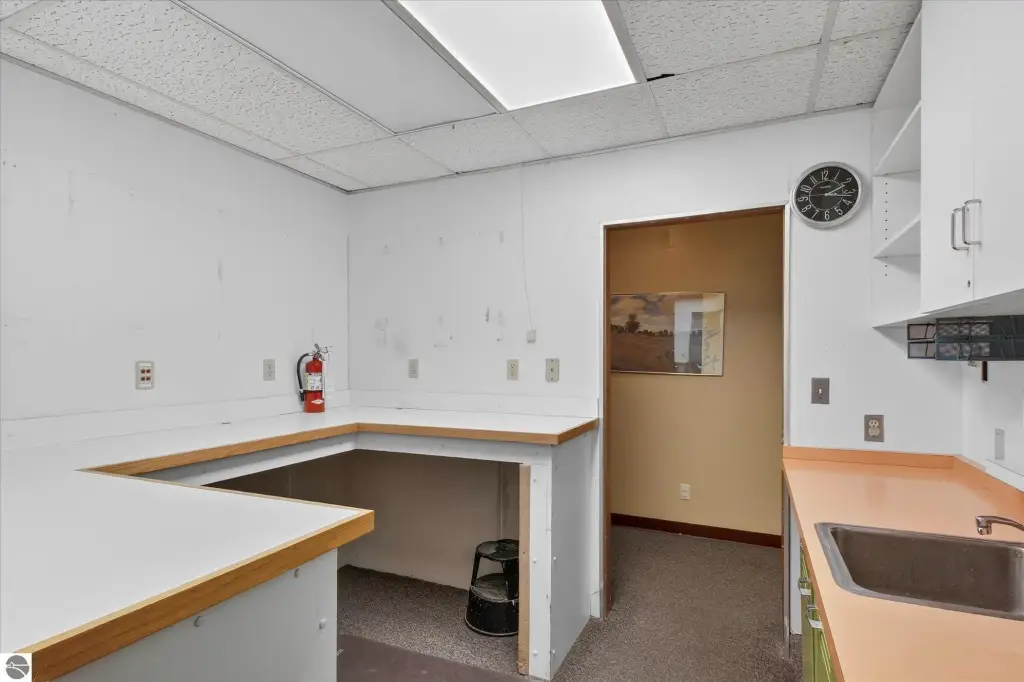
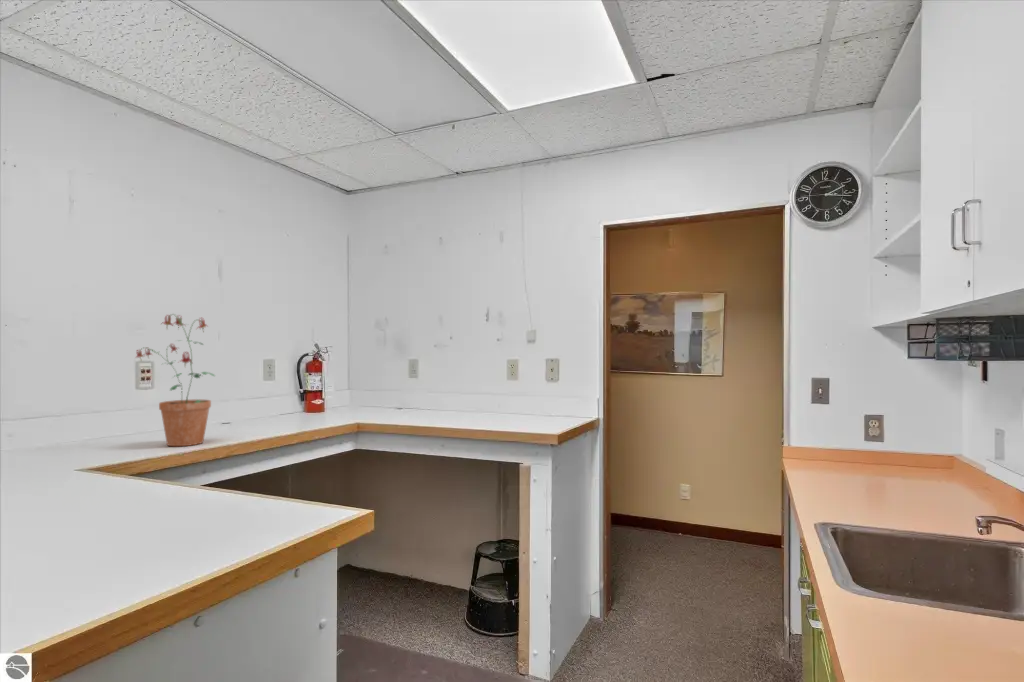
+ potted plant [135,313,216,447]
